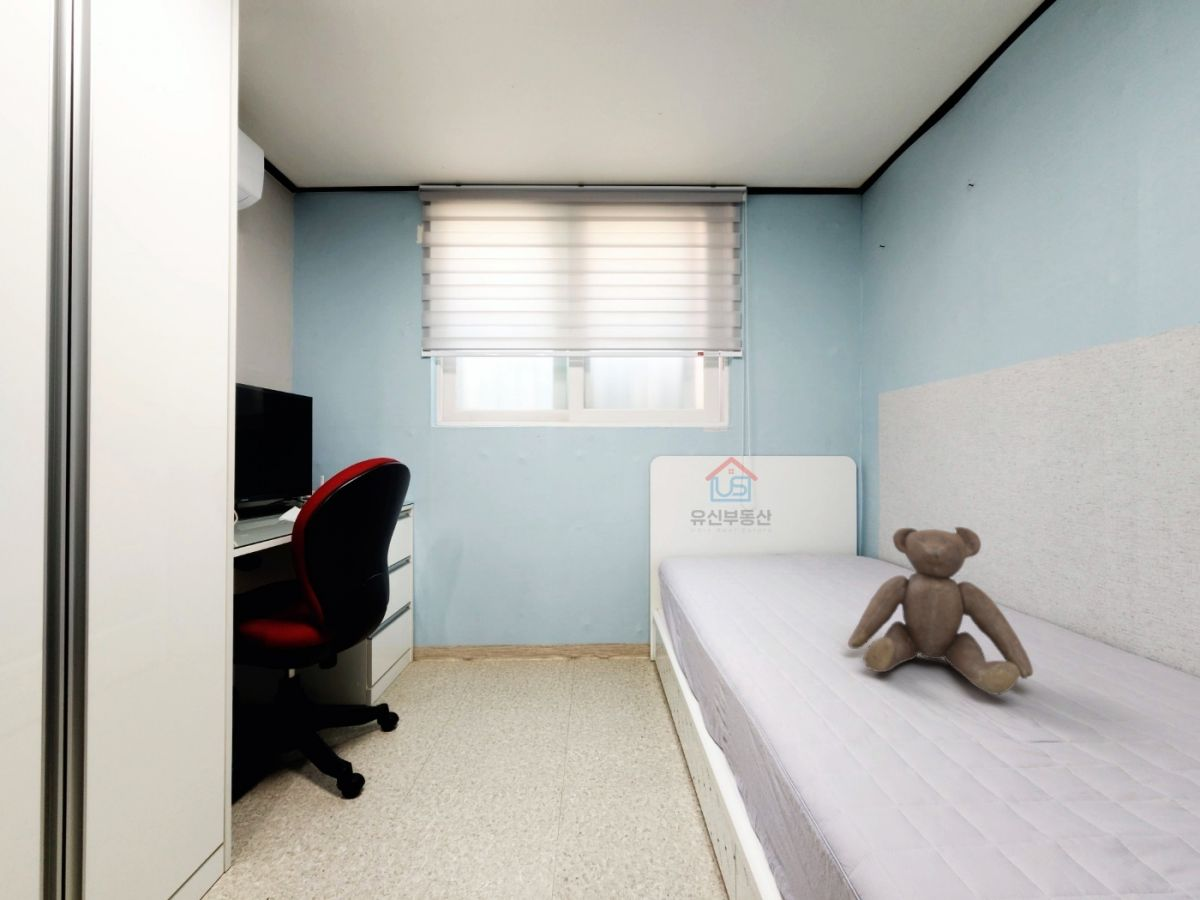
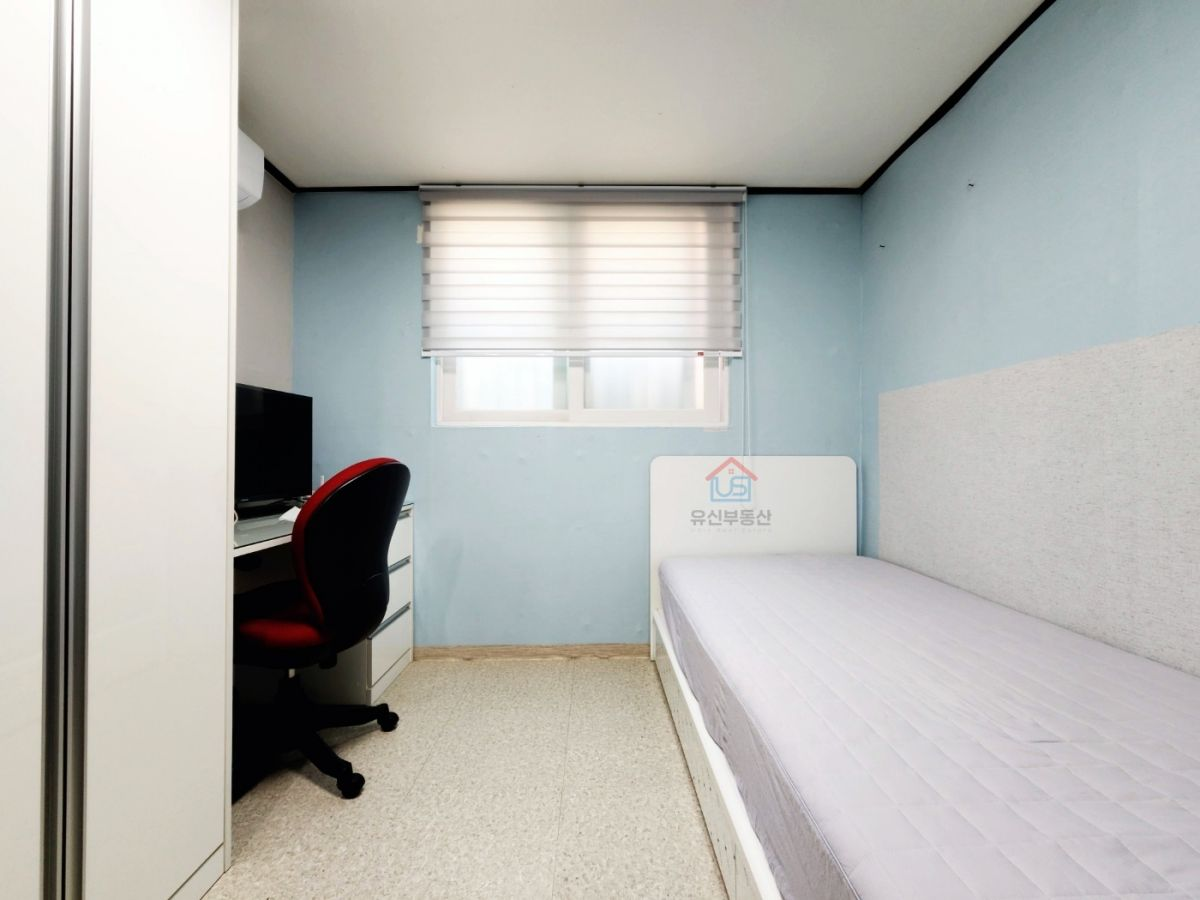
- teddy bear [847,526,1034,696]
